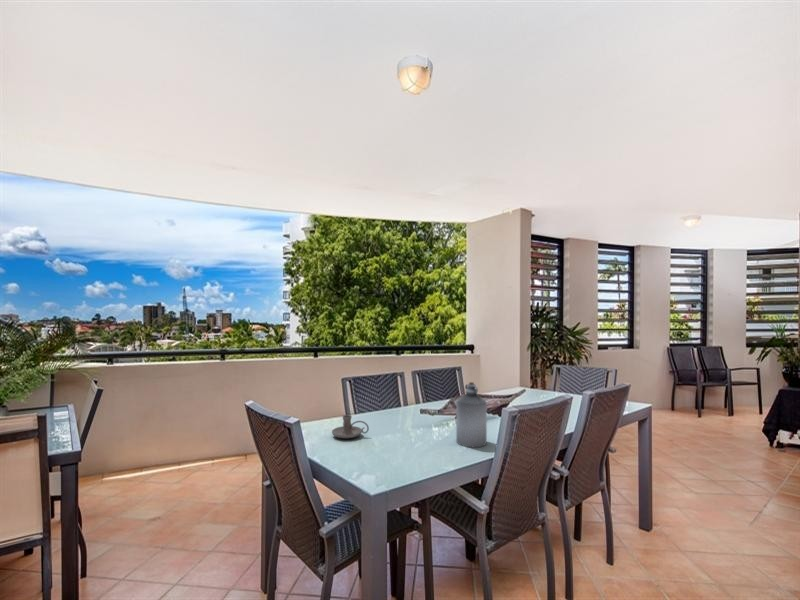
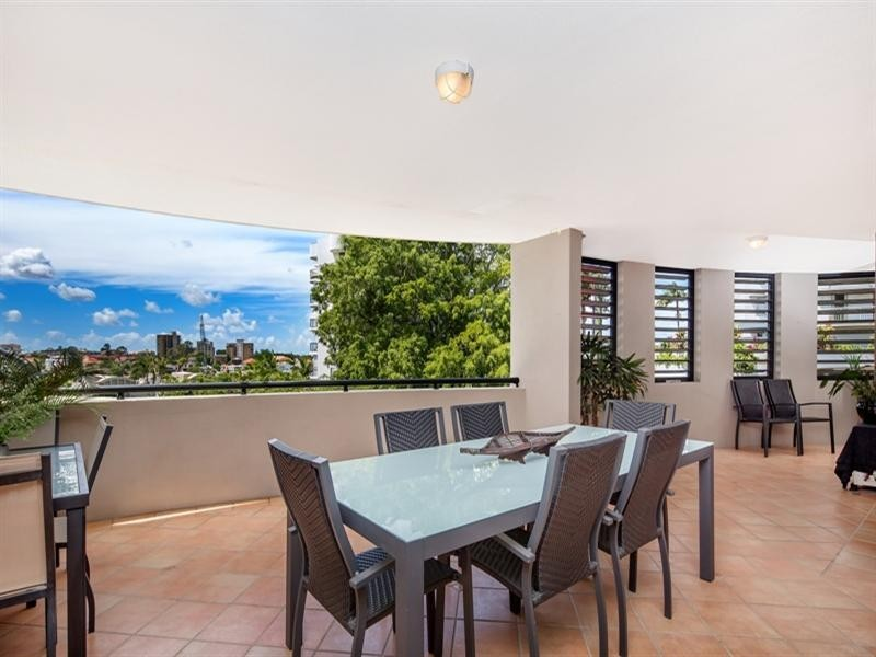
- candle holder [331,414,370,439]
- bottle [455,381,488,449]
